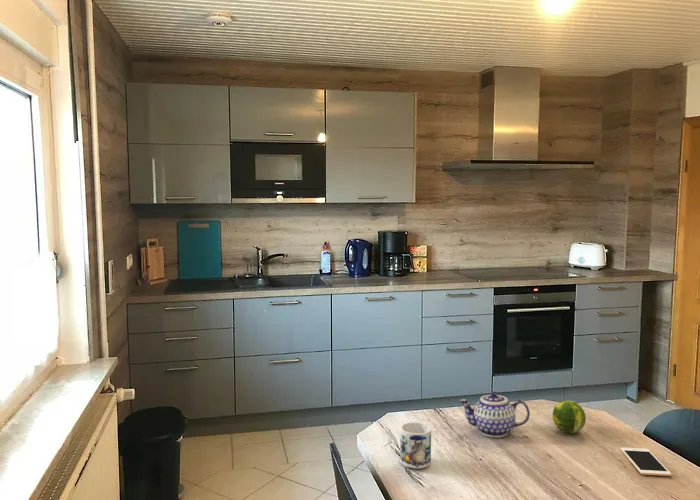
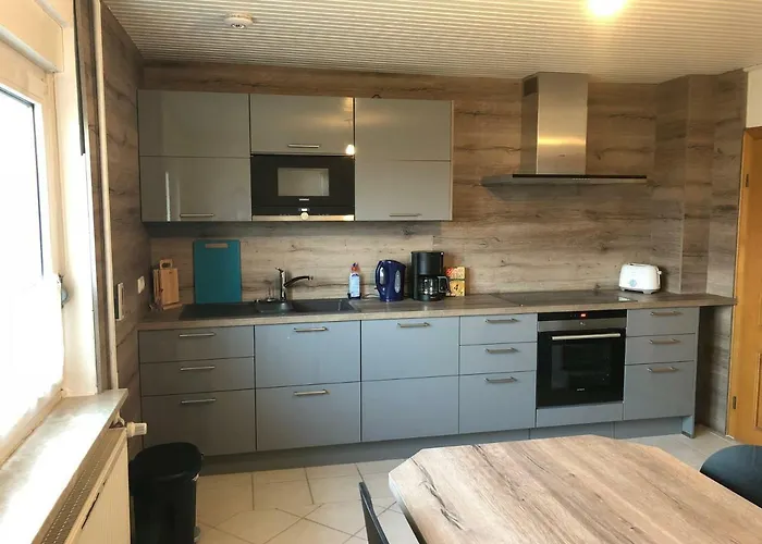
- fruit [552,399,587,434]
- mug [399,421,432,469]
- cell phone [619,447,672,477]
- teapot [458,390,531,439]
